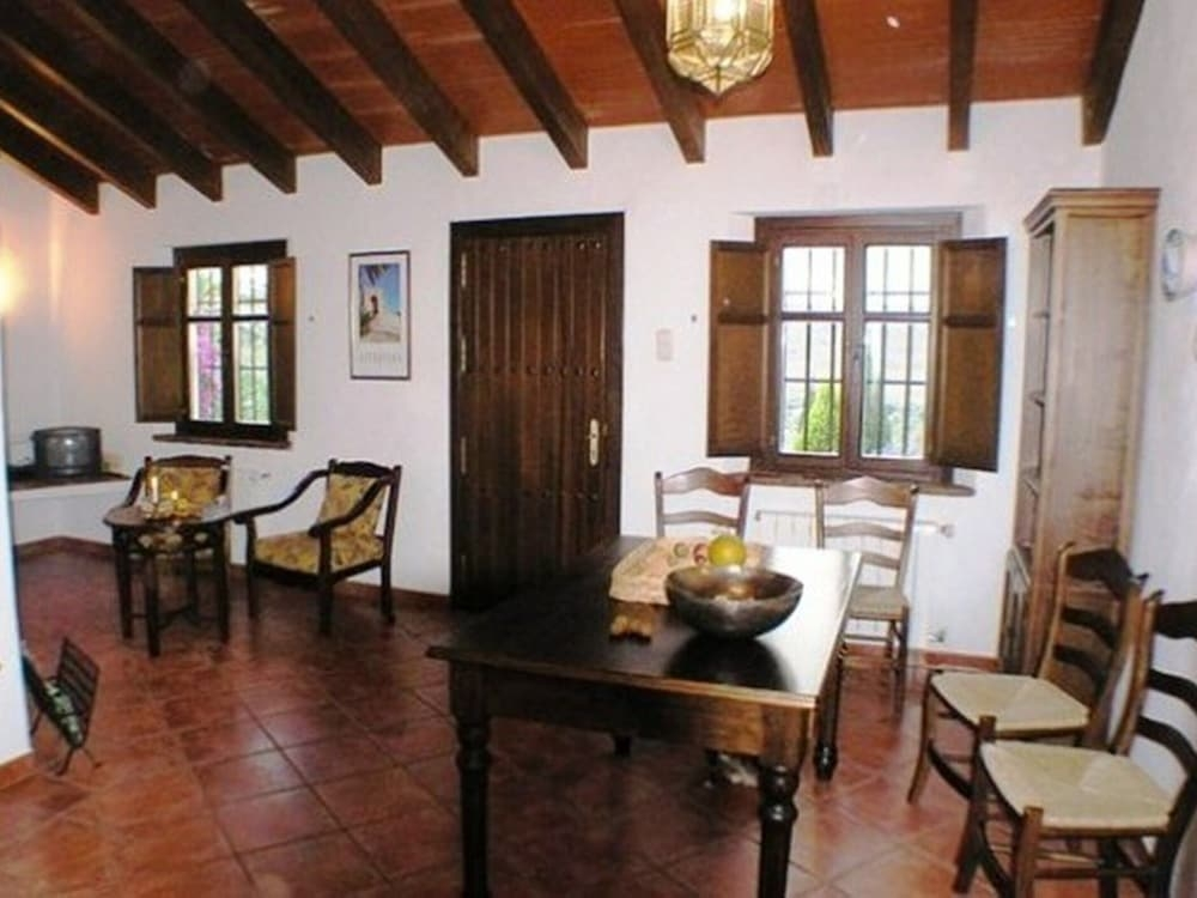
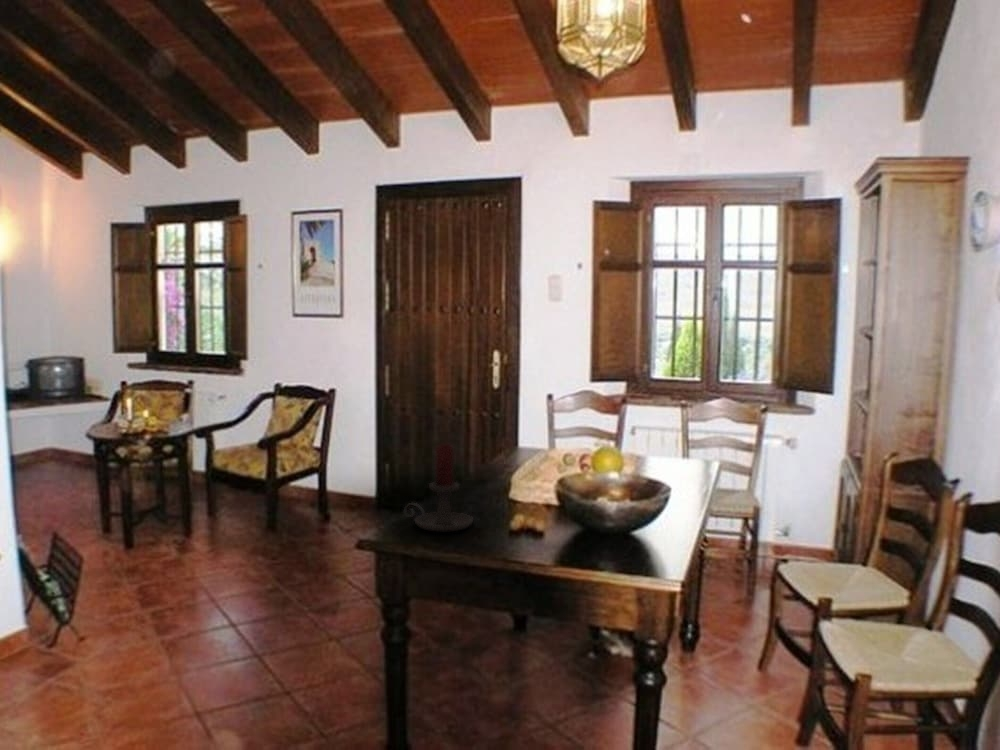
+ candle holder [403,443,474,532]
